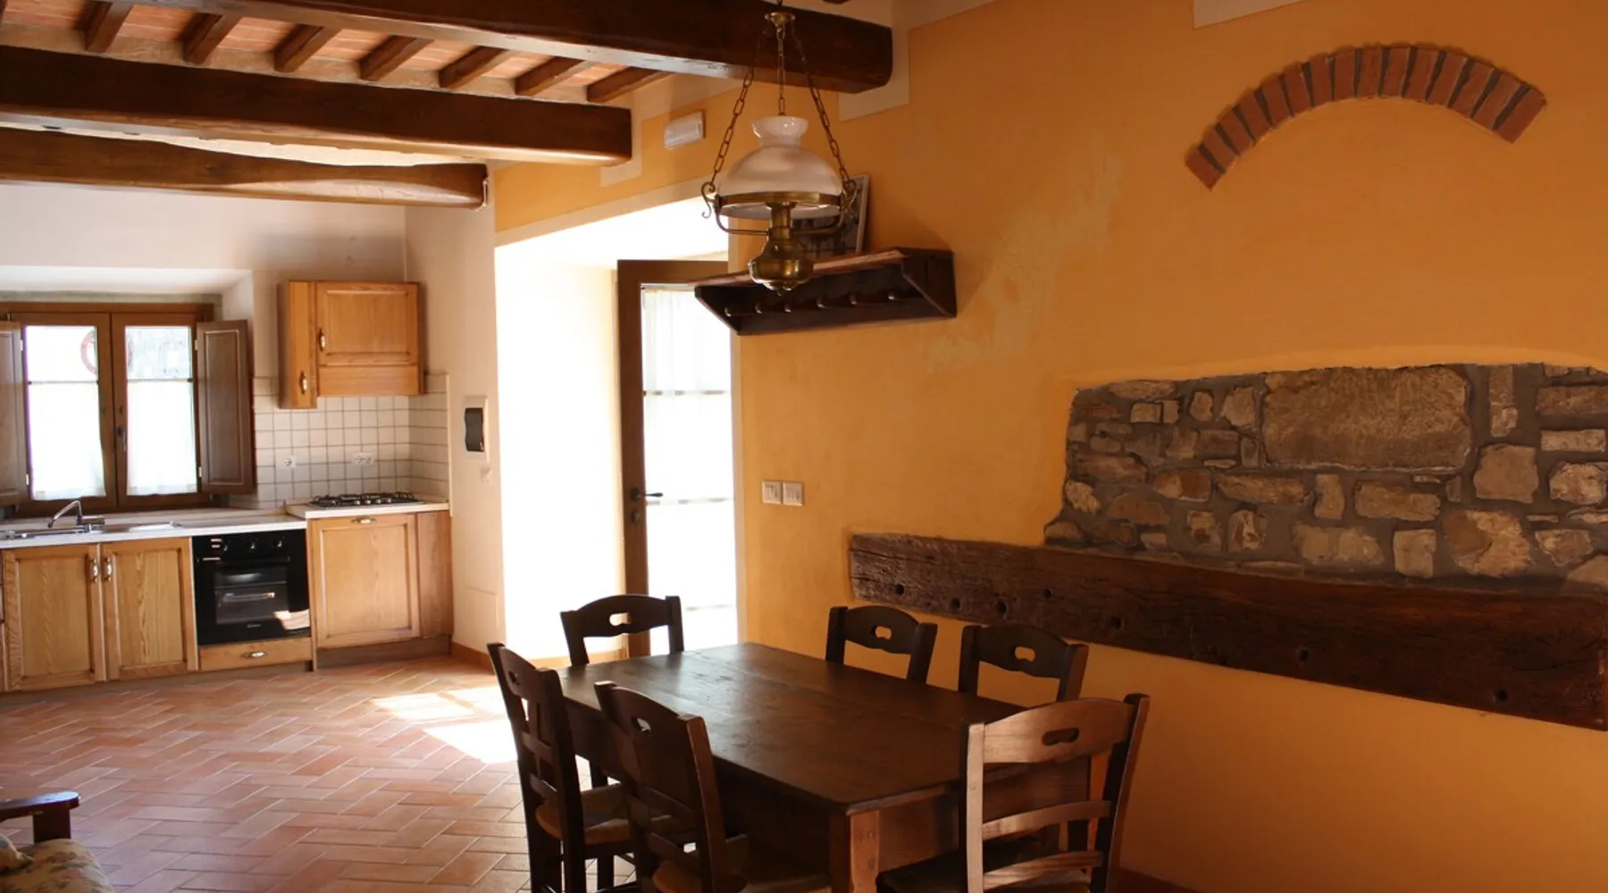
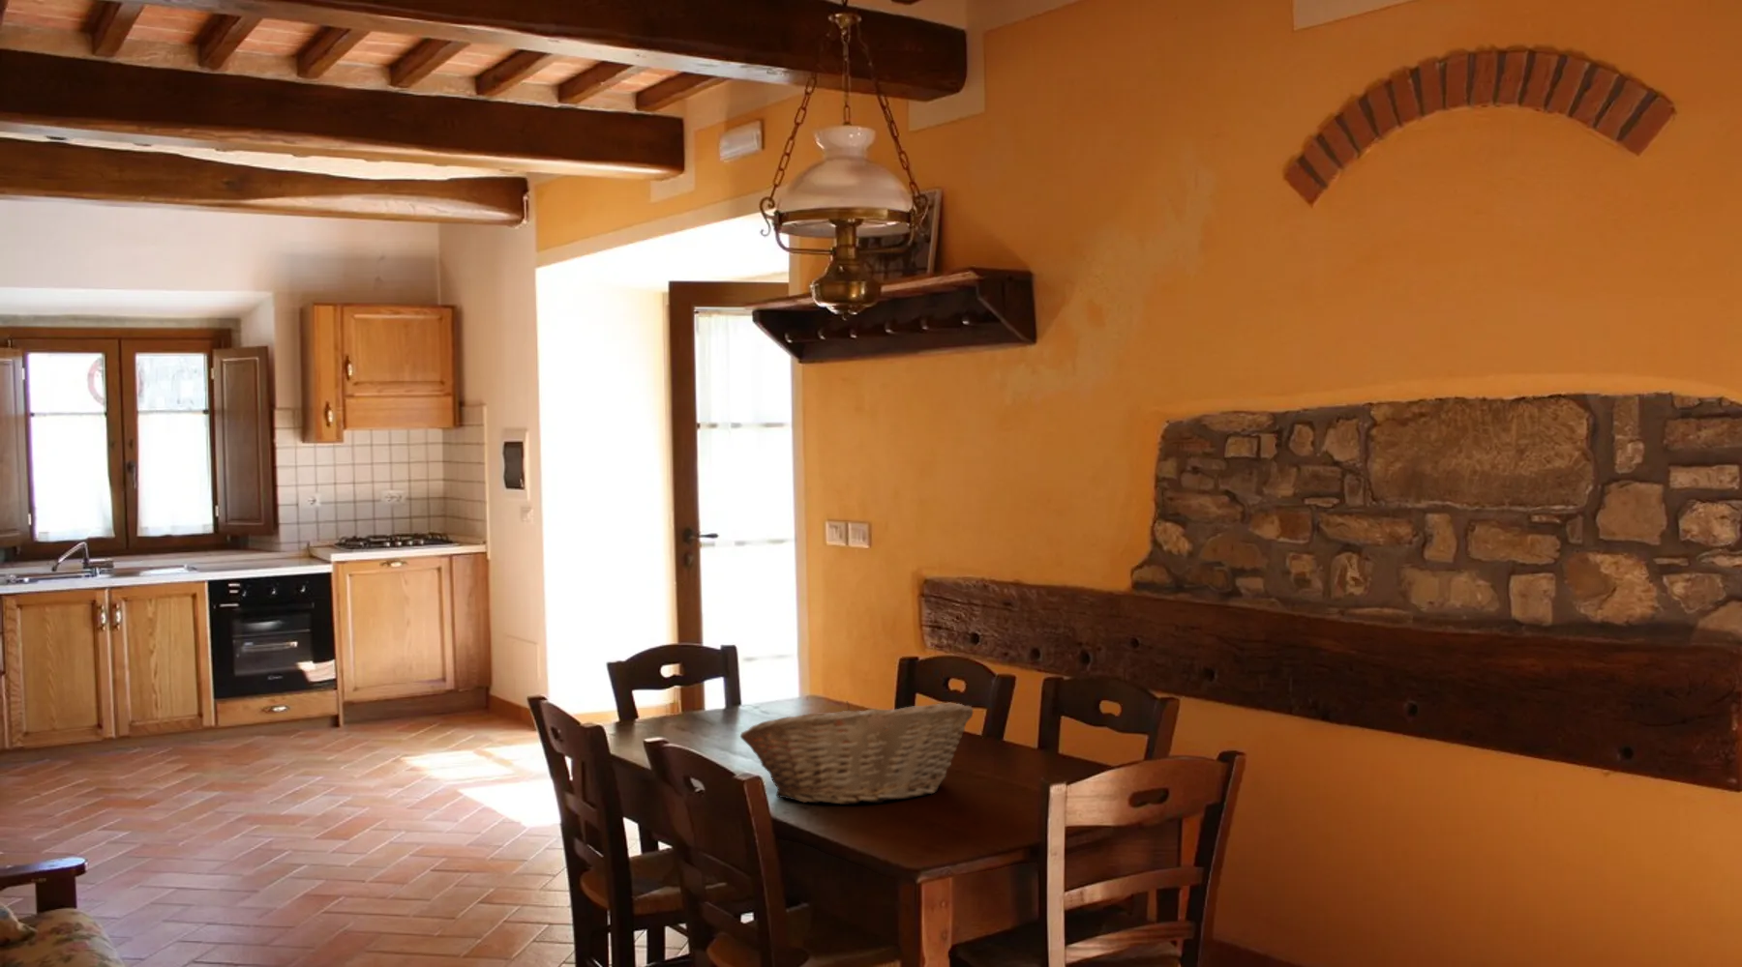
+ fruit basket [740,701,975,805]
